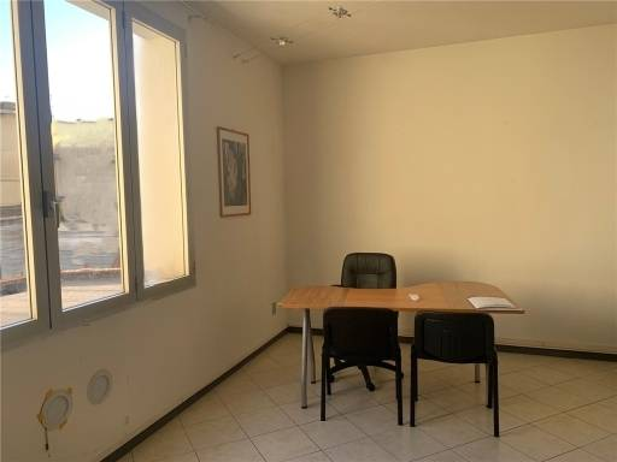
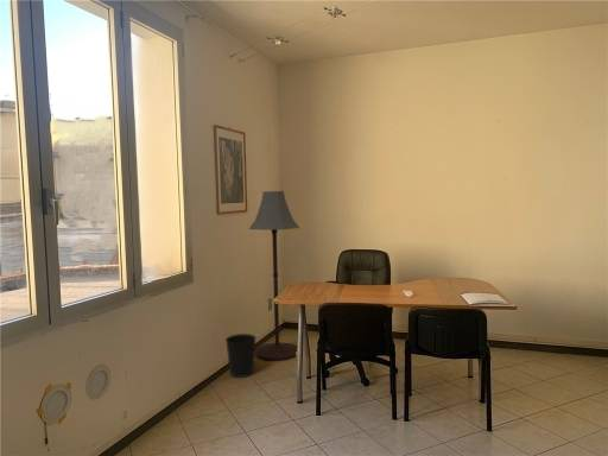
+ floor lamp [248,190,300,362]
+ wastebasket [224,332,258,379]
